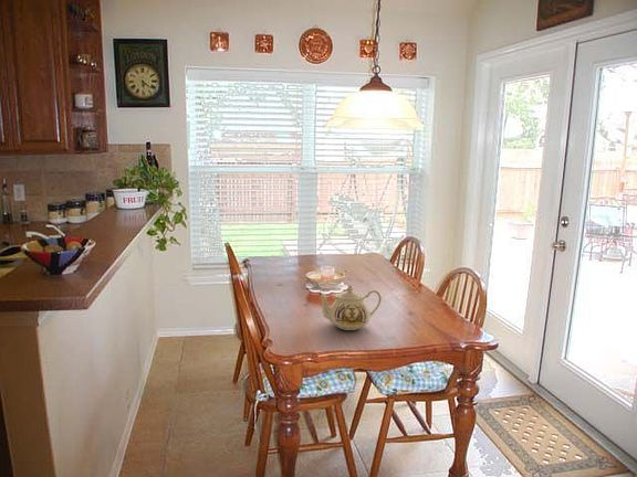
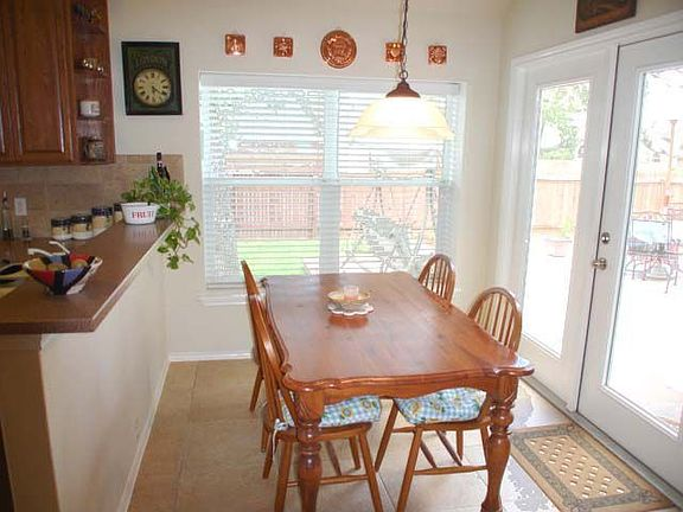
- teapot [317,284,383,331]
